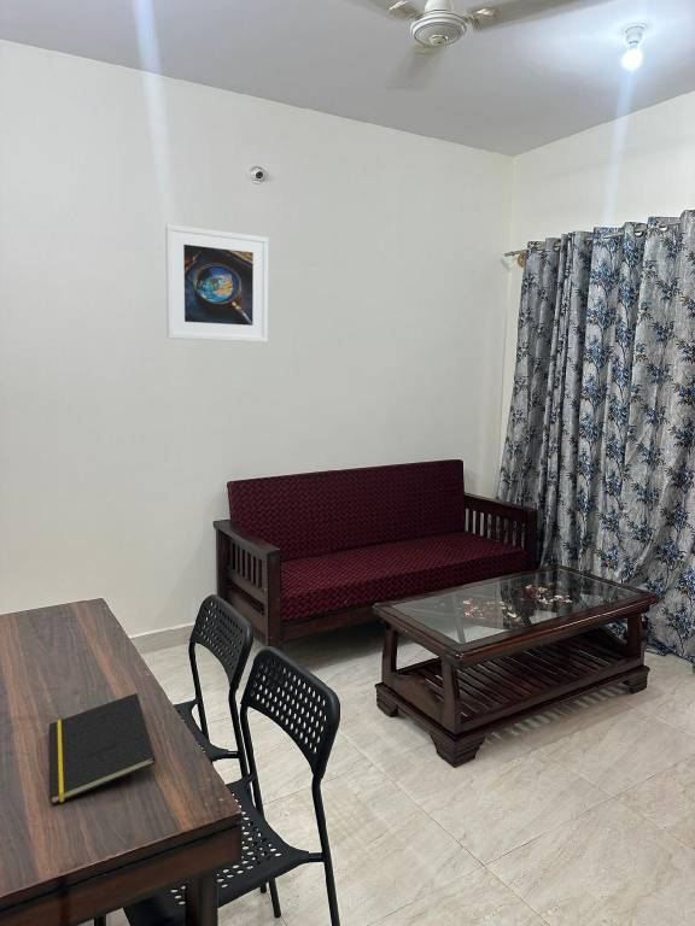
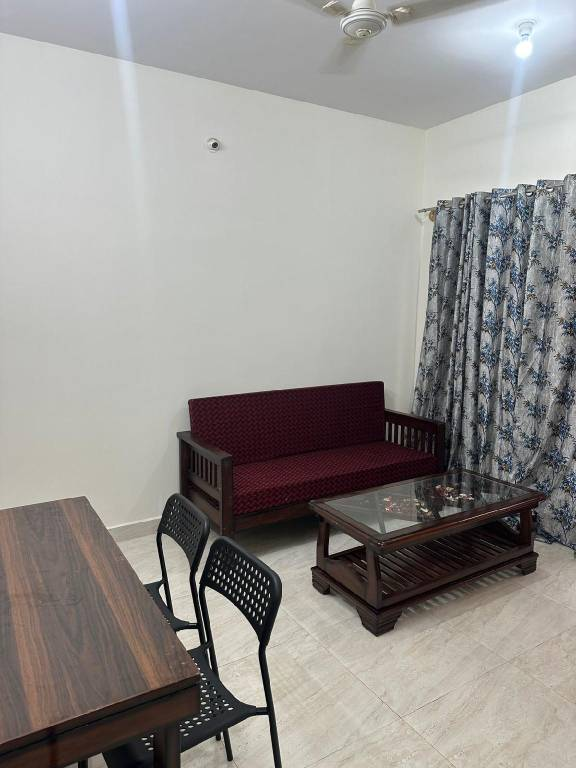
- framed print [164,223,269,344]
- notepad [48,692,157,805]
